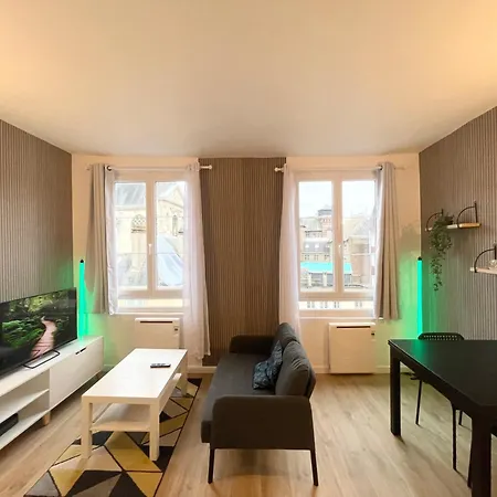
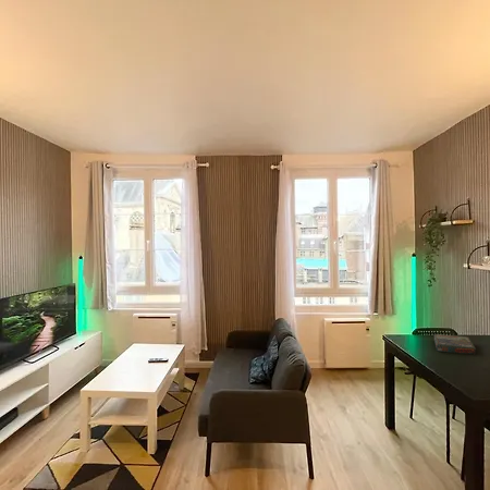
+ board game [433,333,477,355]
